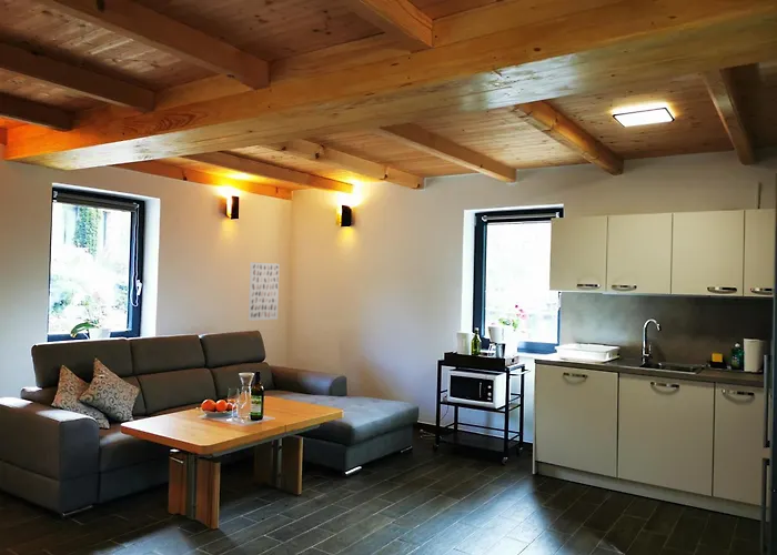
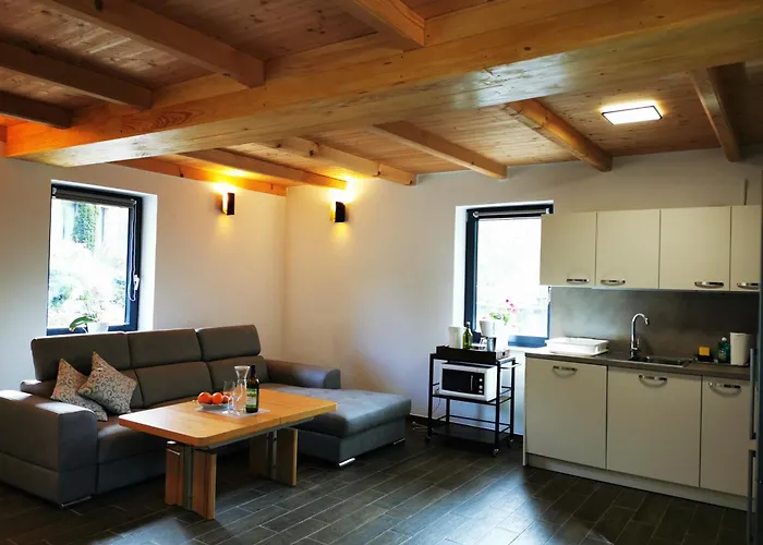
- wall art [248,261,281,322]
